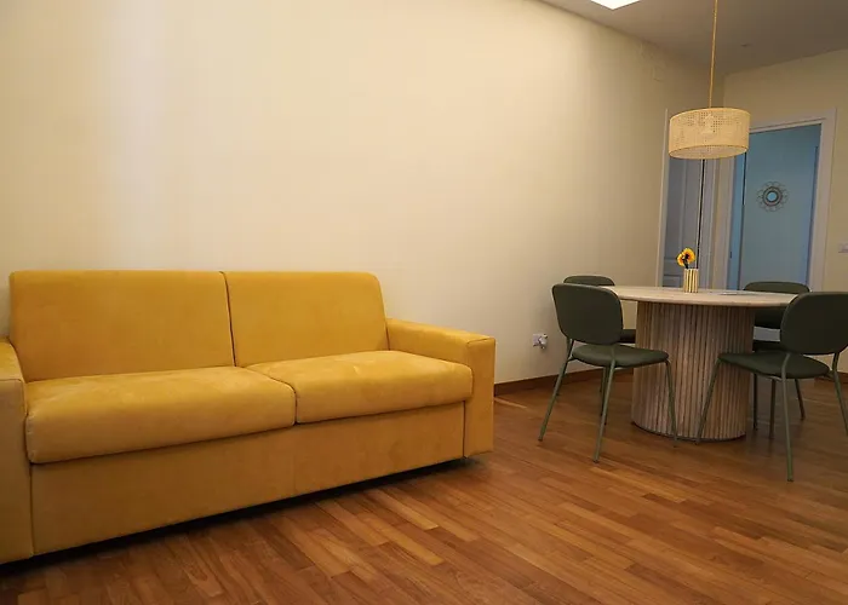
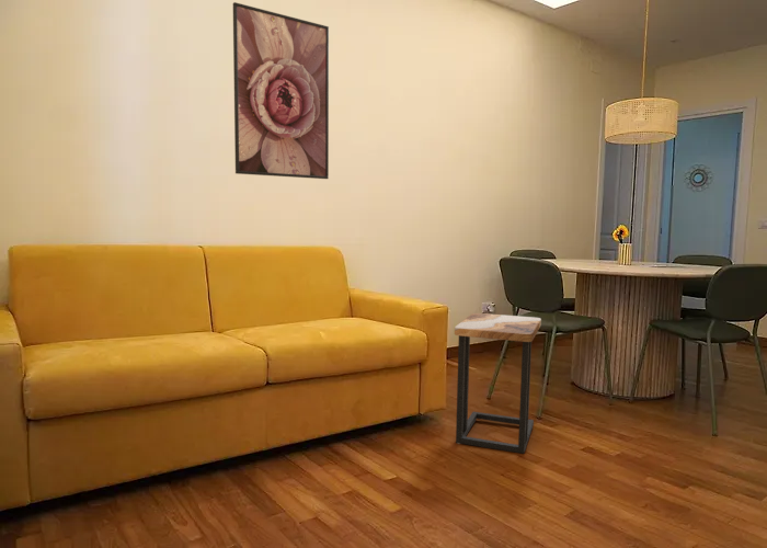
+ side table [454,312,542,455]
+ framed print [232,1,330,180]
